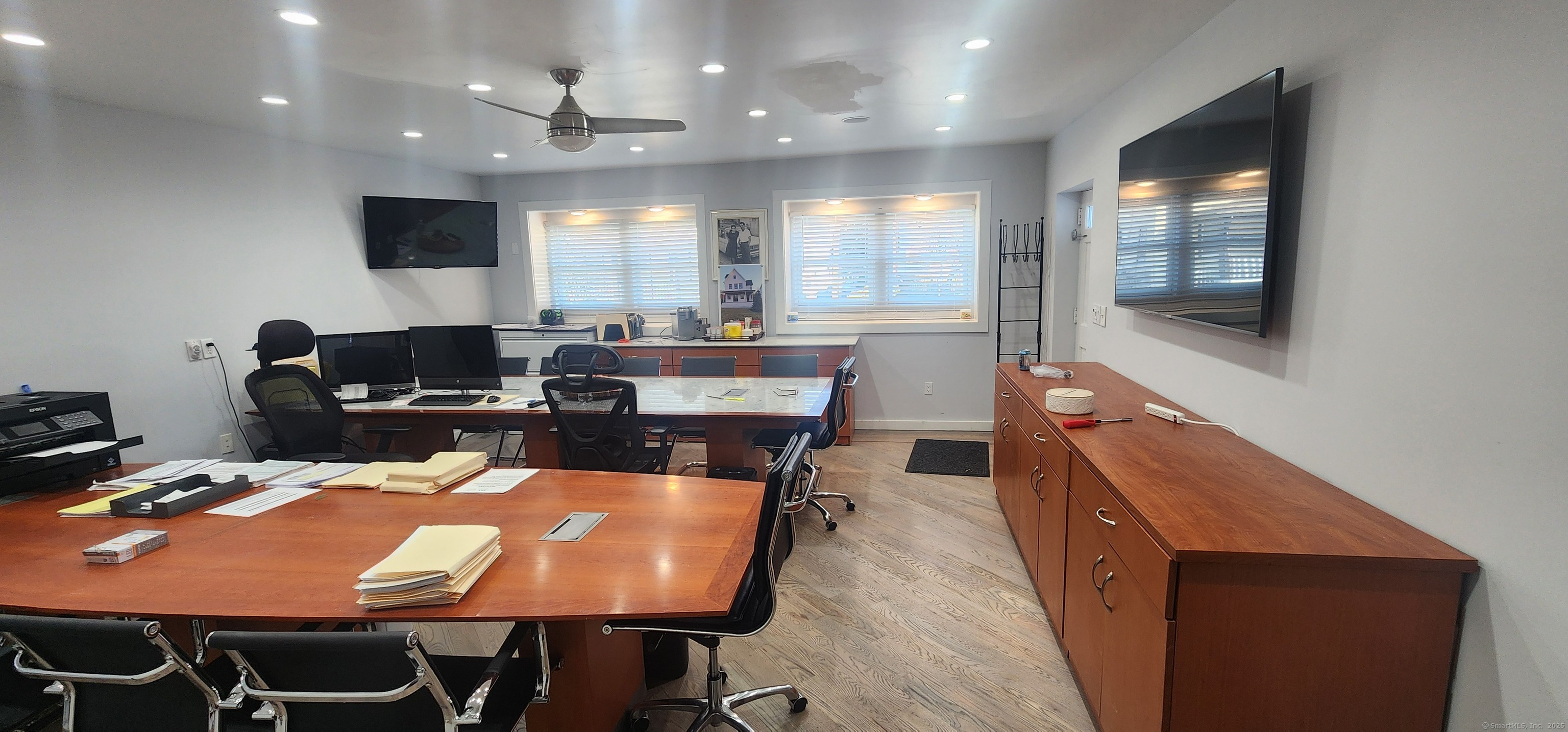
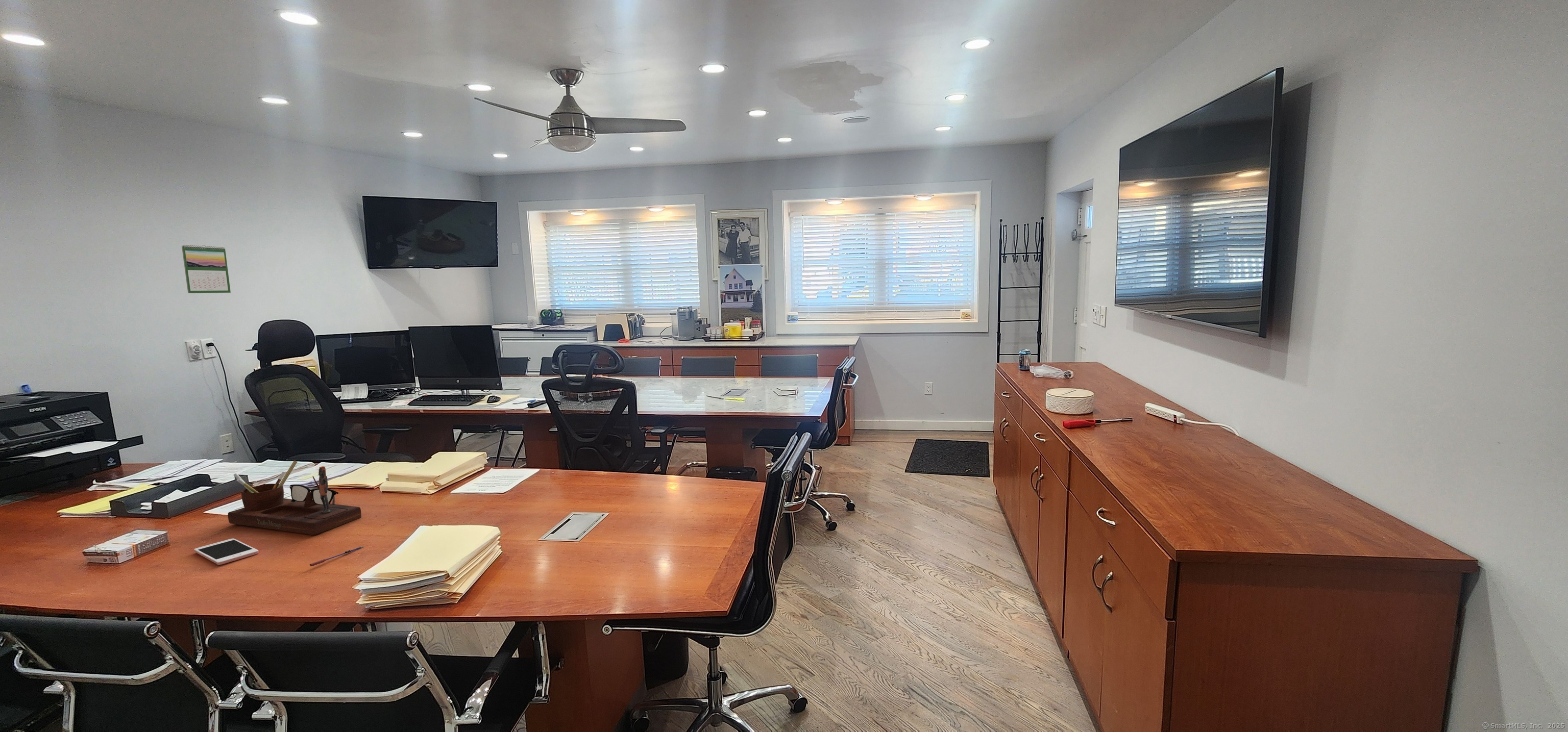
+ desk organizer [227,460,362,536]
+ pen [309,546,364,567]
+ cell phone [193,538,259,566]
+ calendar [181,244,231,294]
